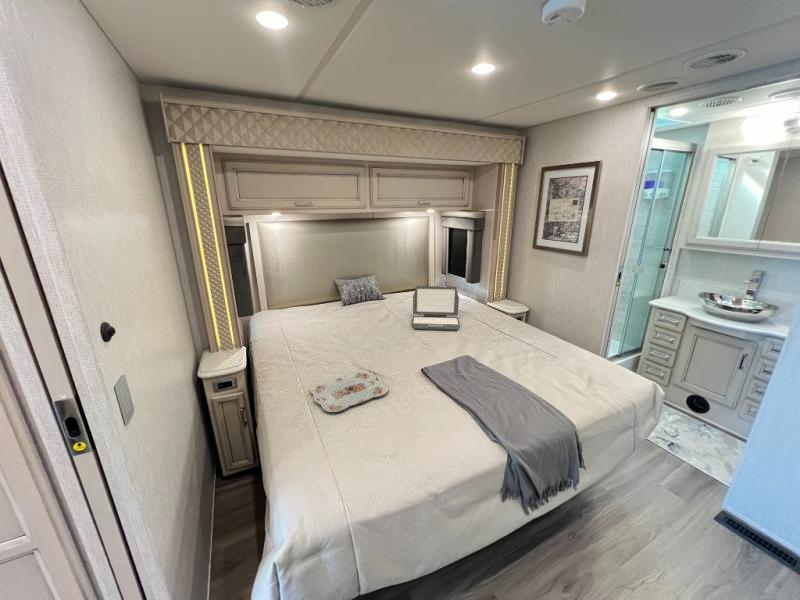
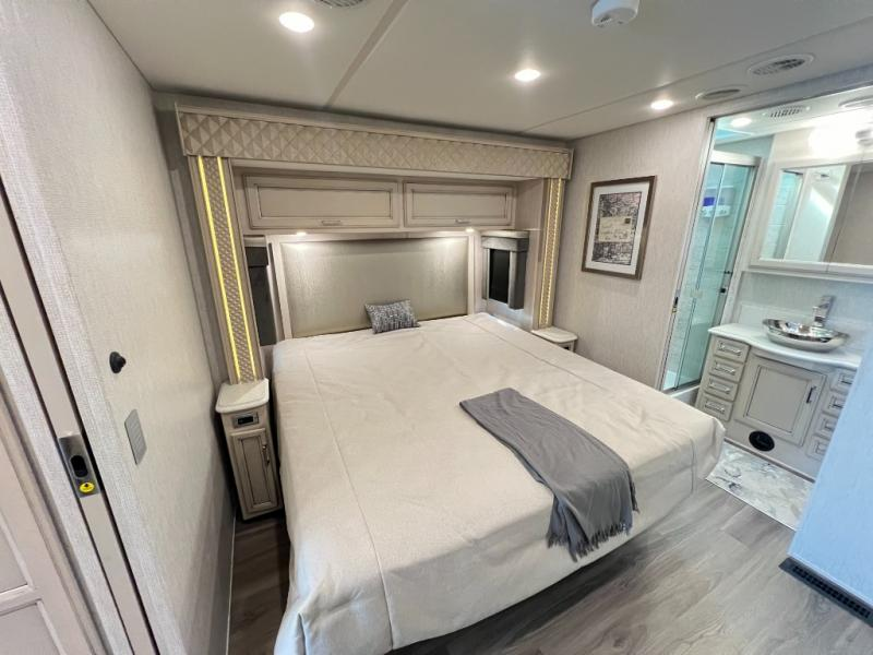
- laptop [411,285,461,332]
- serving tray [309,369,390,413]
